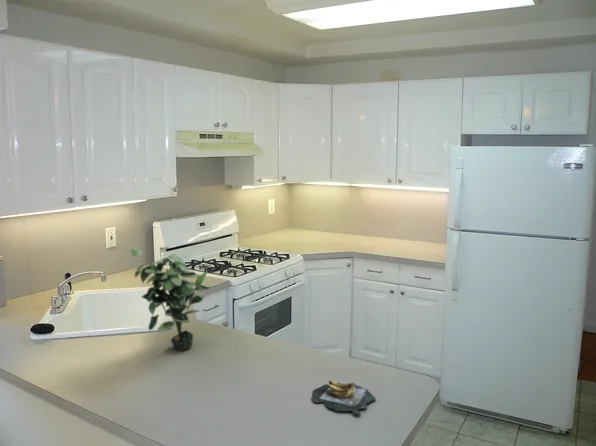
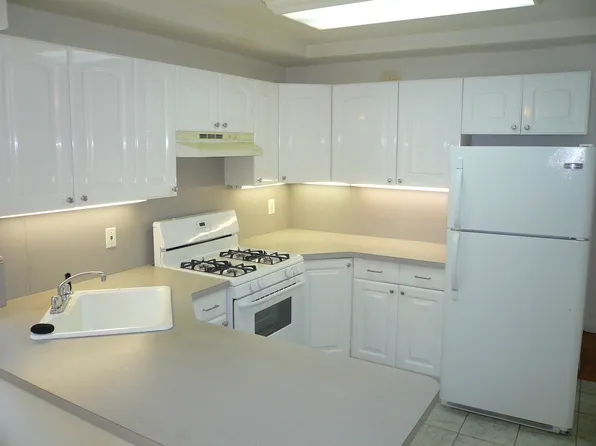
- banana bunch [311,380,377,416]
- potted plant [130,246,212,352]
